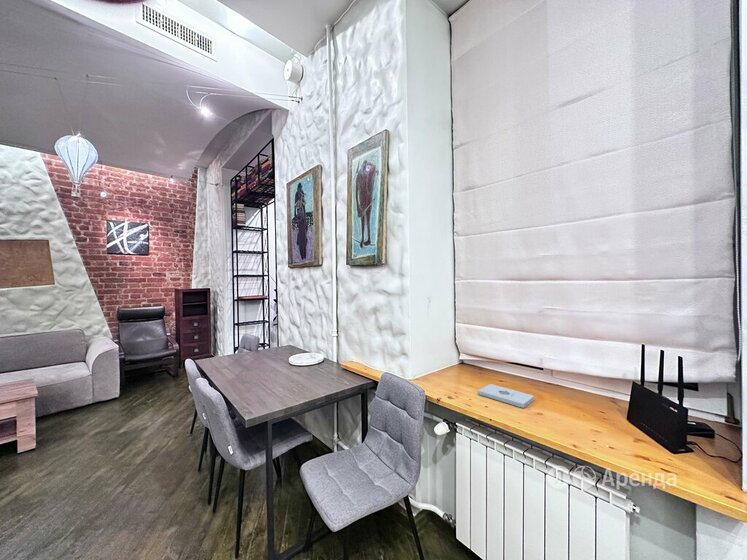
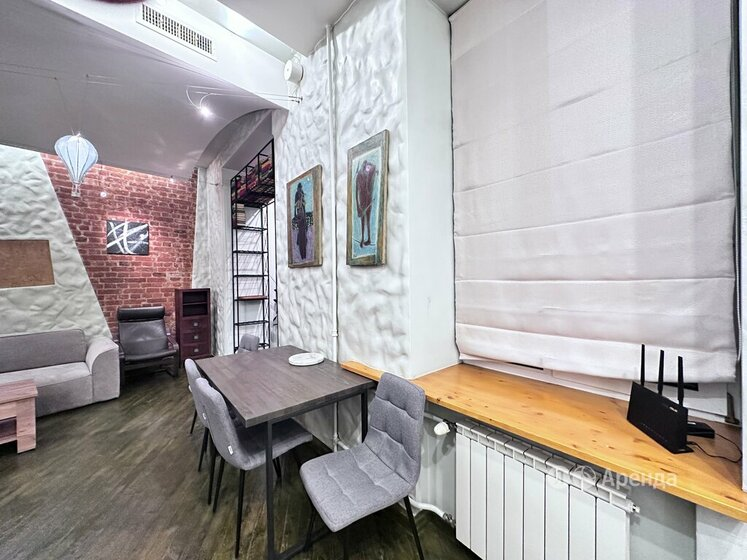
- notepad [477,383,535,409]
